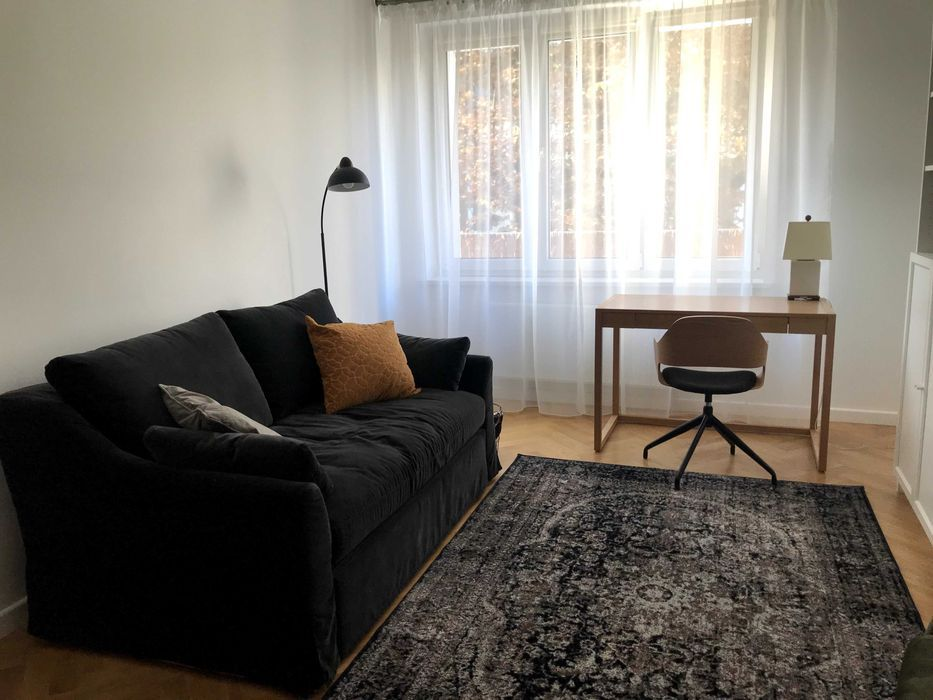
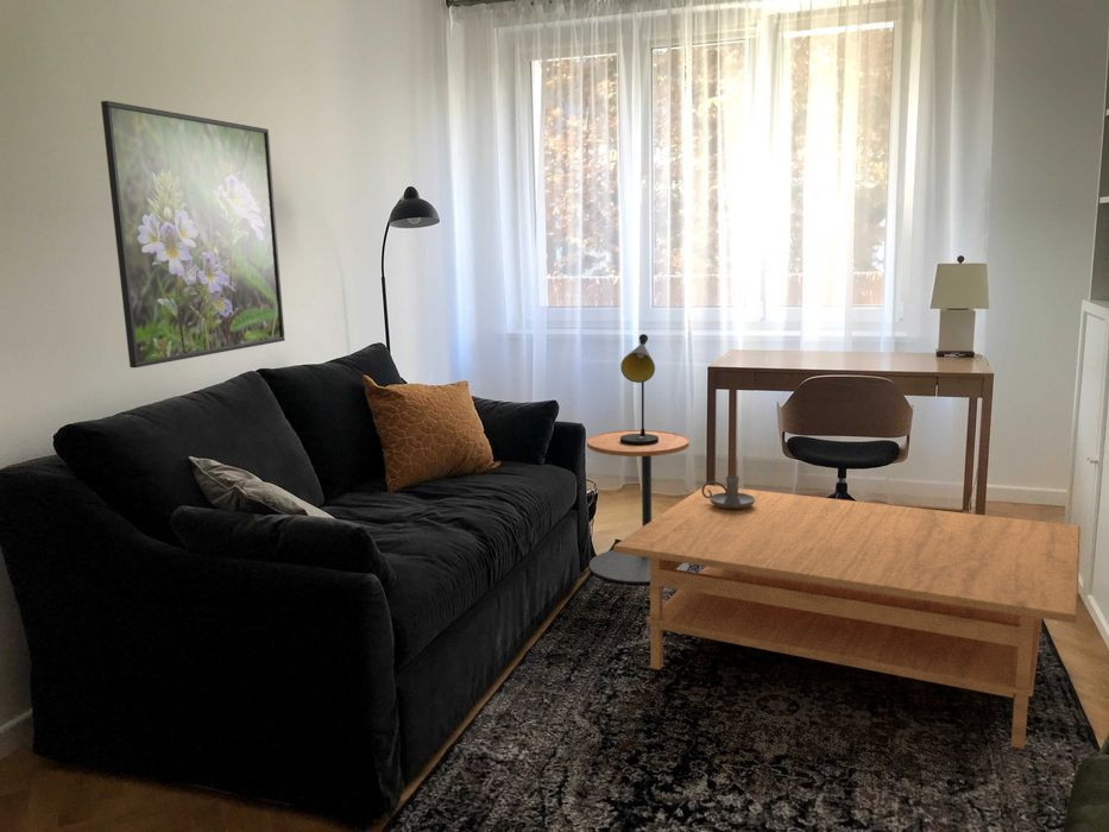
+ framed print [100,100,286,368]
+ table lamp [619,333,659,446]
+ side table [586,429,691,585]
+ candle holder [701,474,755,509]
+ coffee table [612,484,1082,750]
